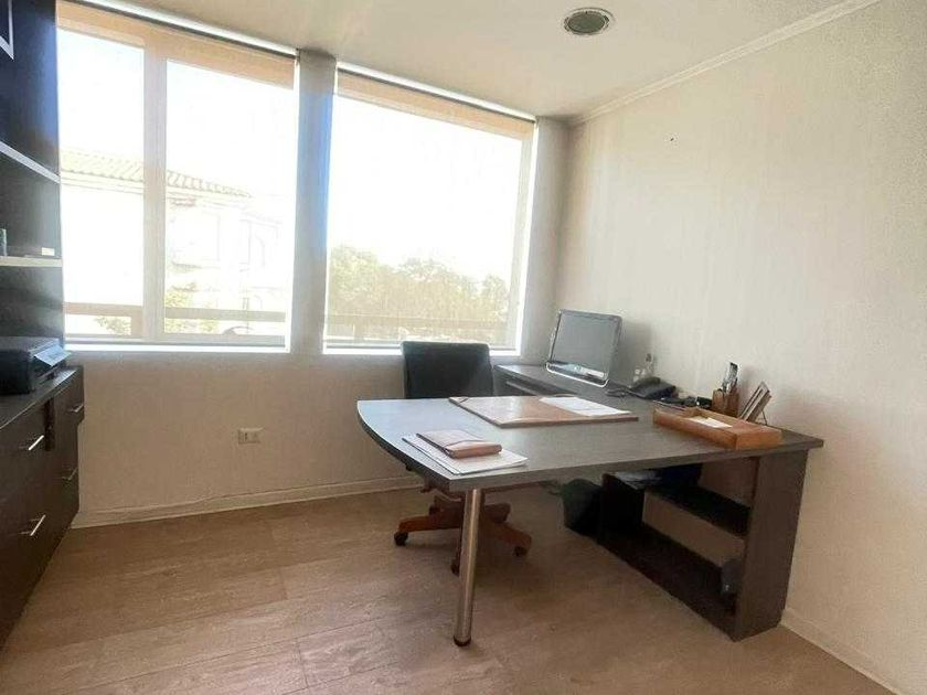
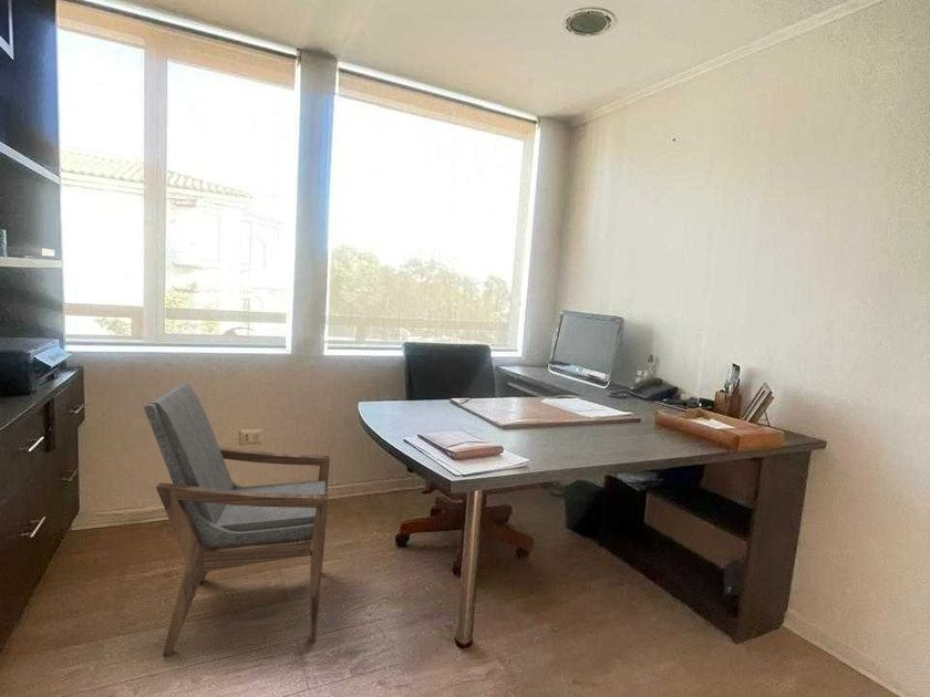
+ armchair [143,382,331,658]
